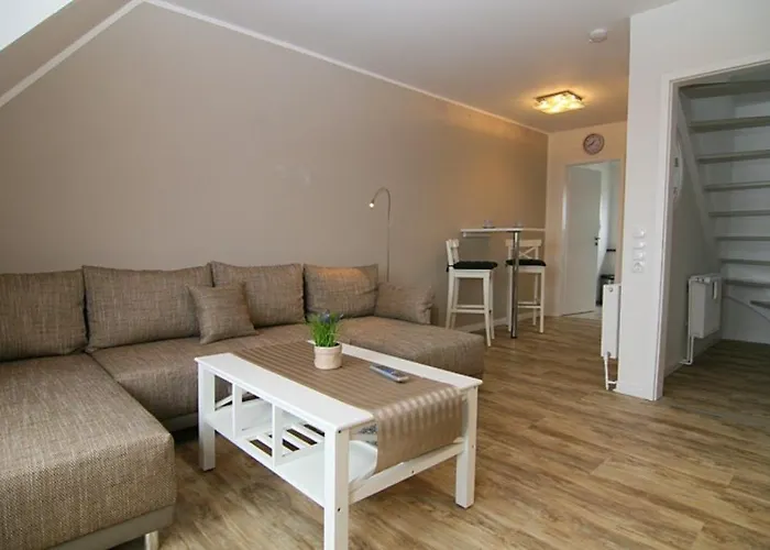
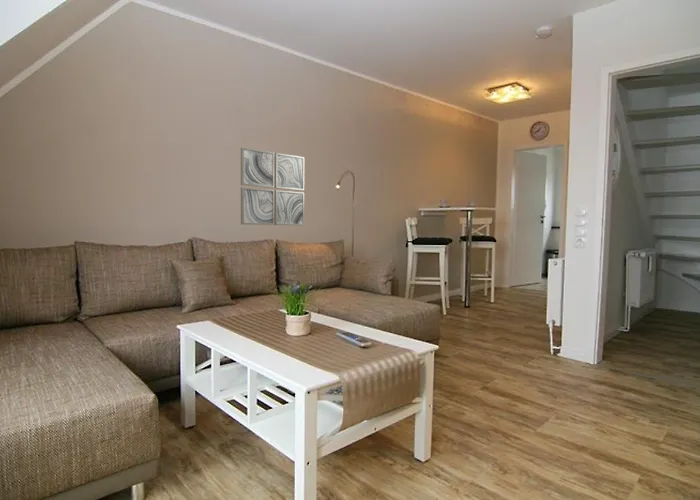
+ wall art [240,146,305,227]
